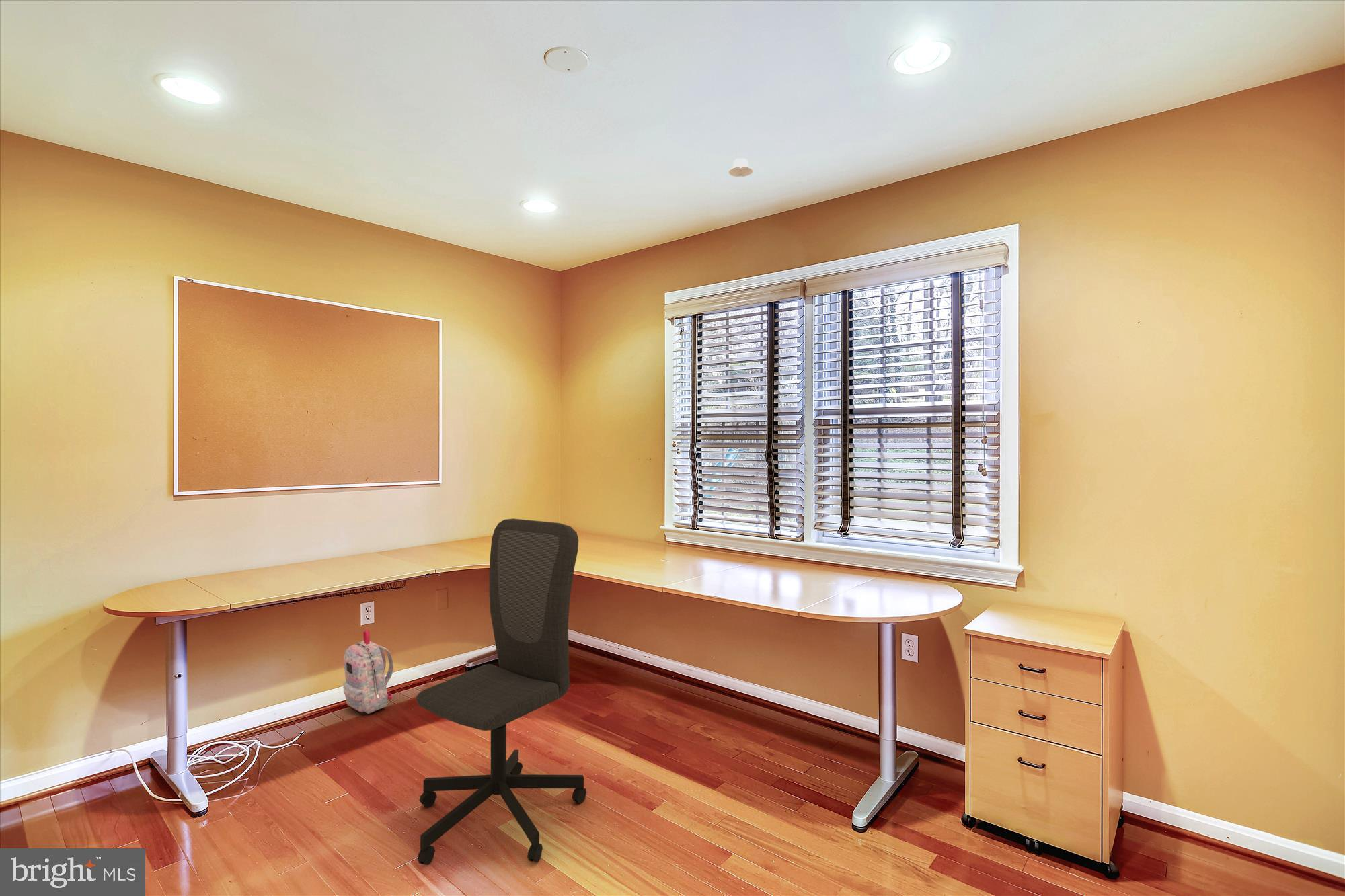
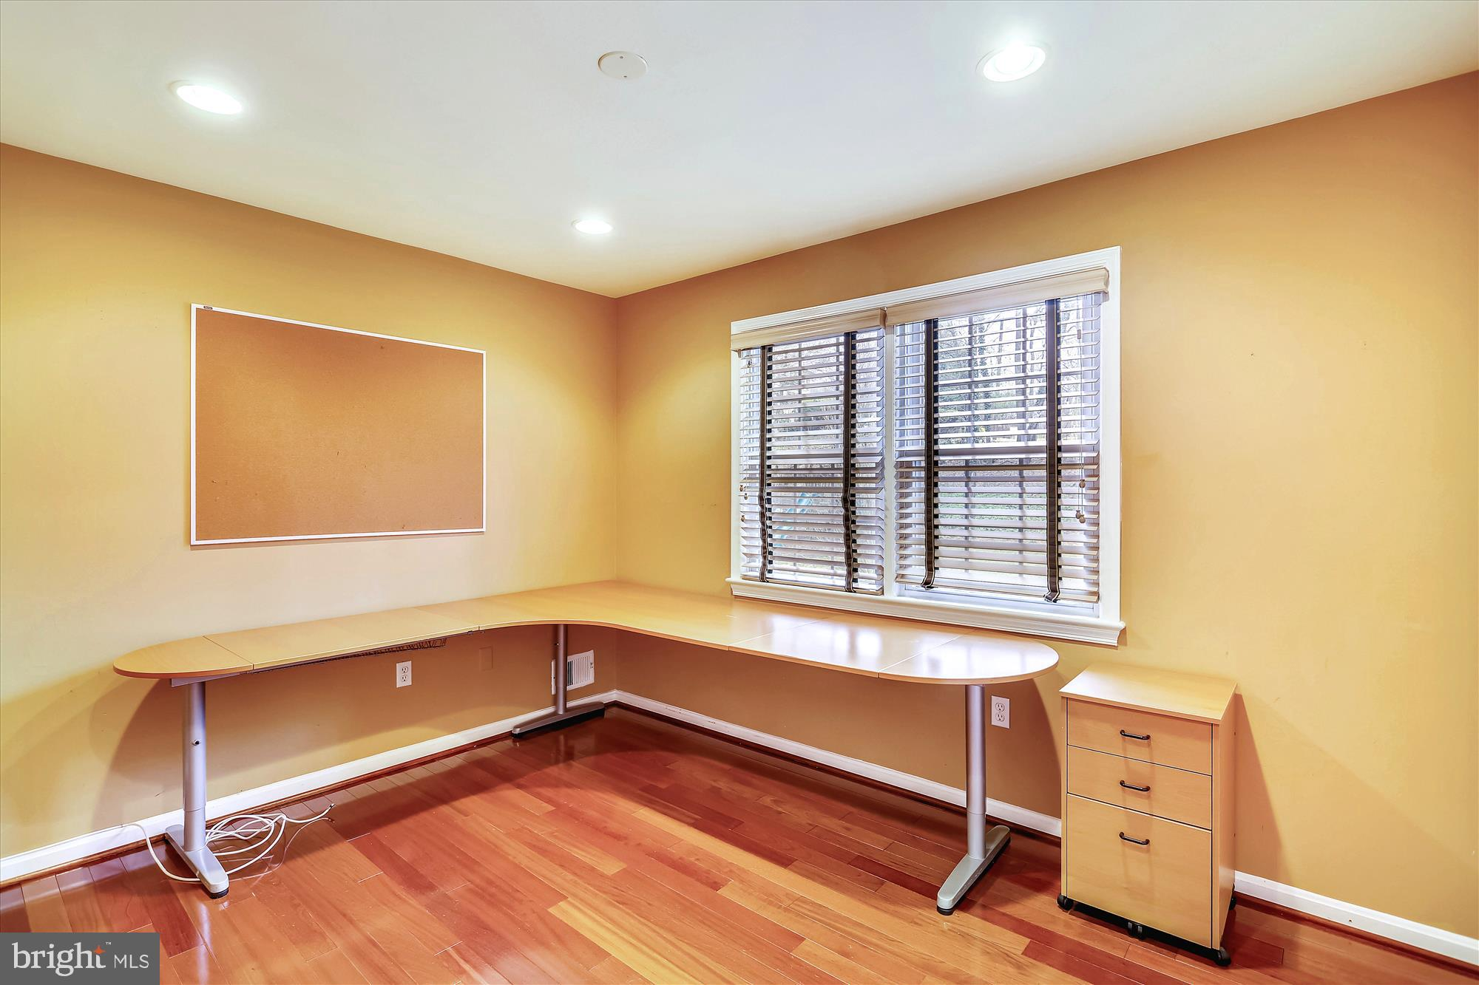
- backpack [342,629,394,715]
- recessed light [728,157,753,177]
- office chair [416,518,587,866]
